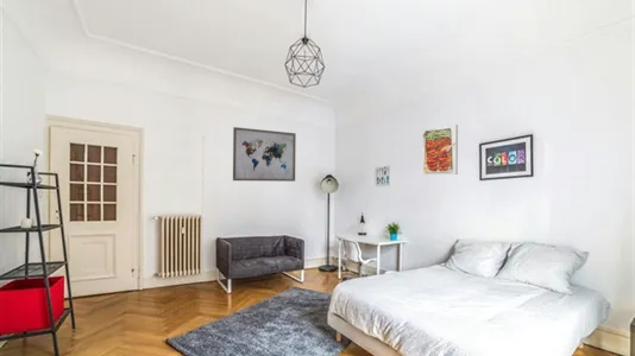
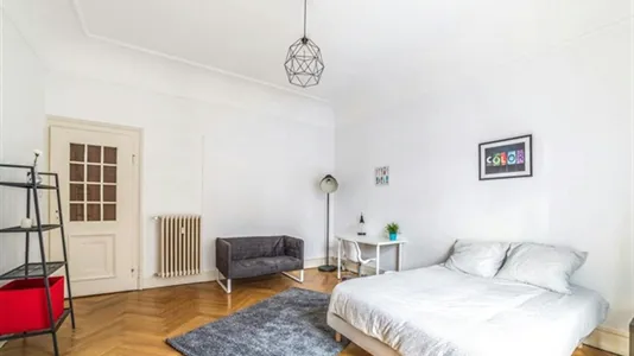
- wall art [232,126,297,183]
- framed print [421,123,459,176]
